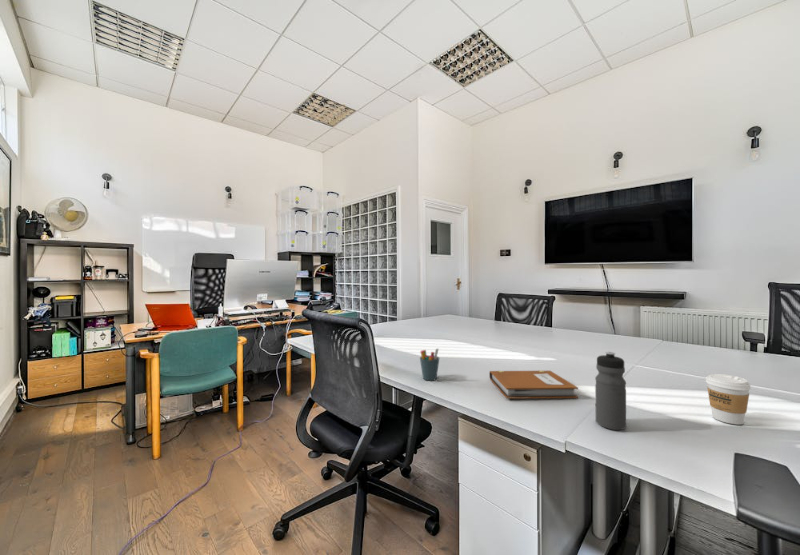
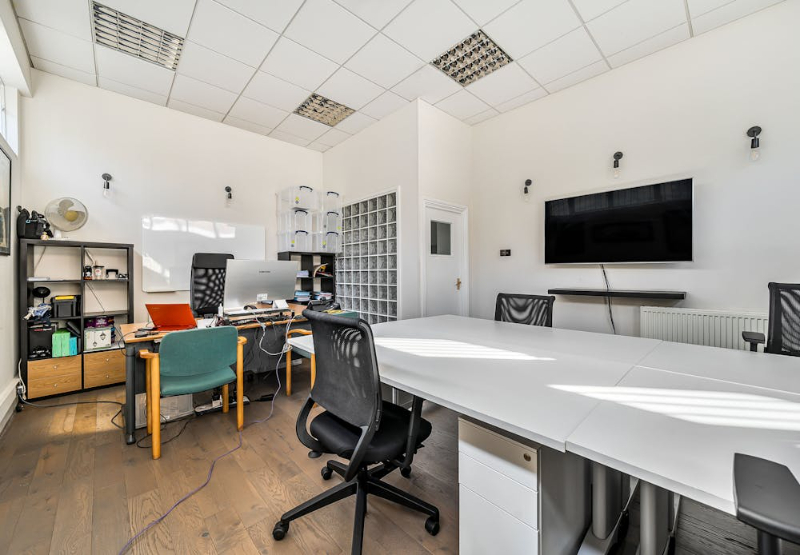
- coffee cup [705,373,752,425]
- notebook [488,369,579,399]
- pen holder [419,348,440,381]
- water bottle [594,351,627,431]
